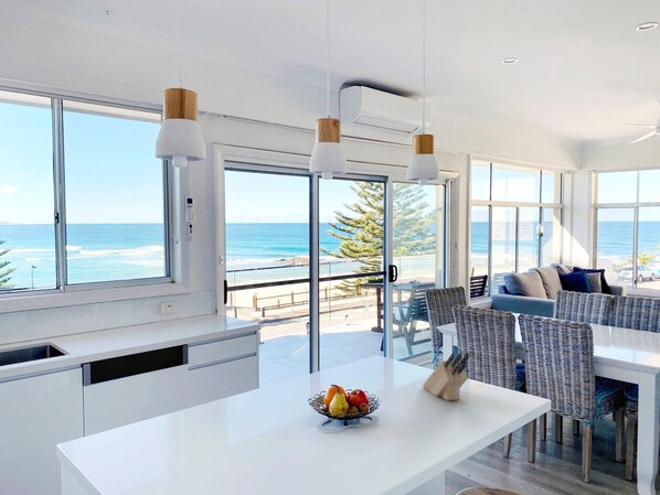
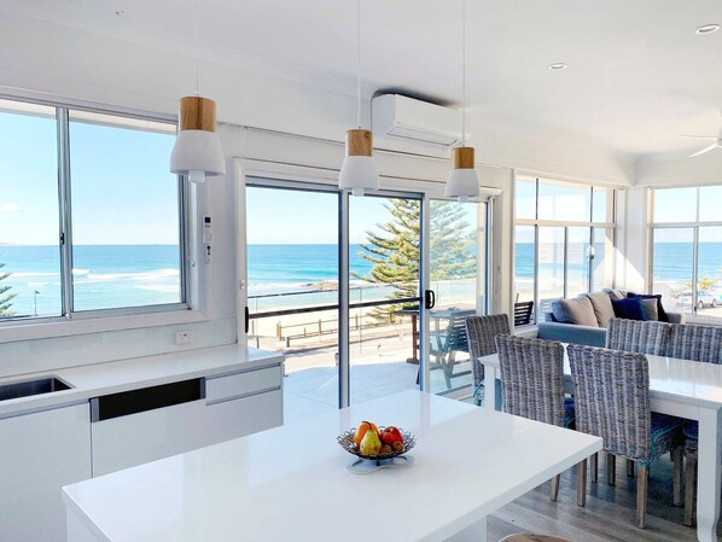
- knife block [422,352,470,401]
